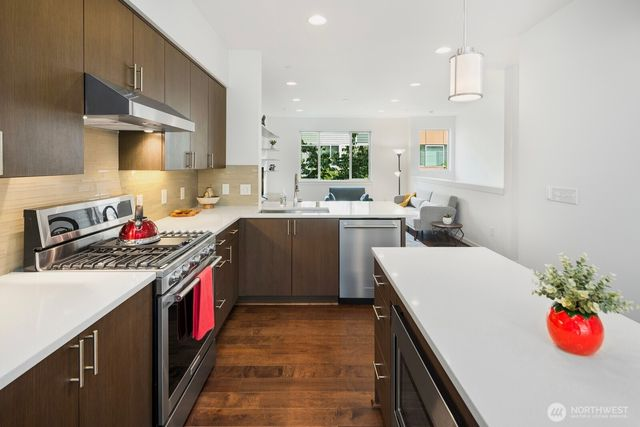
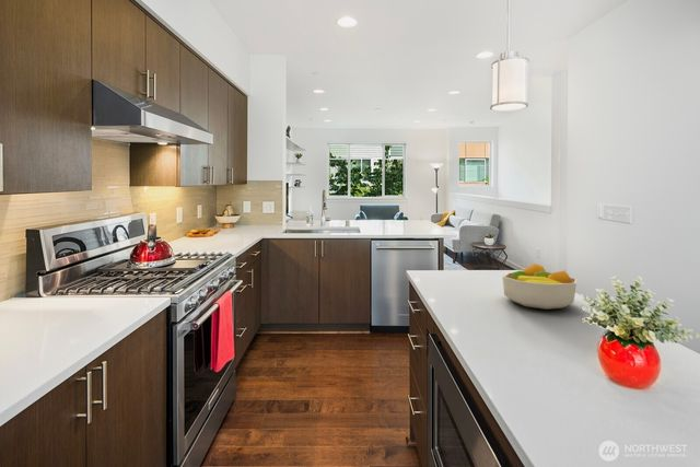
+ fruit bowl [501,262,579,311]
